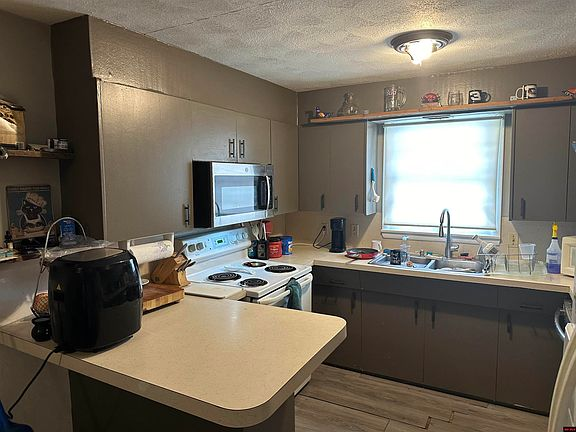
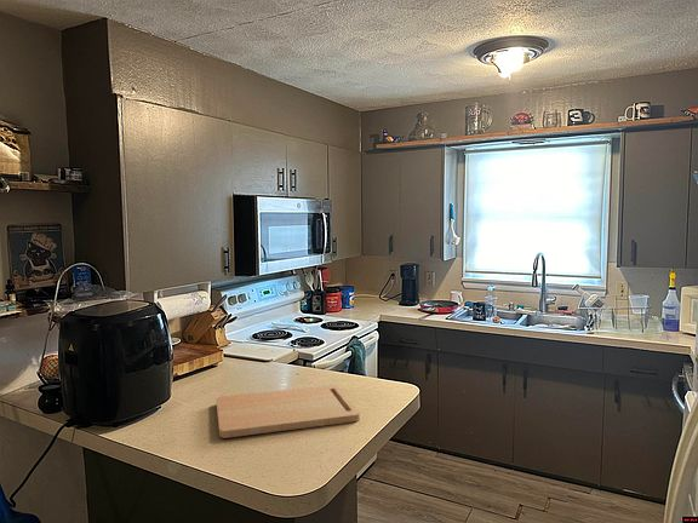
+ cutting board [216,384,361,439]
